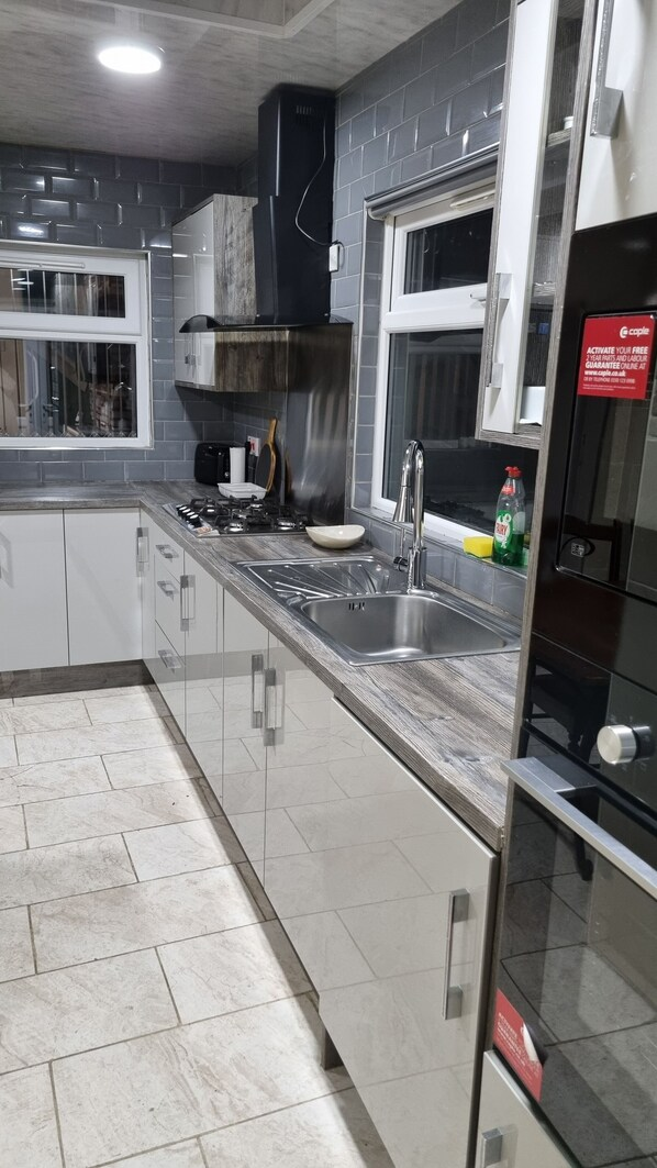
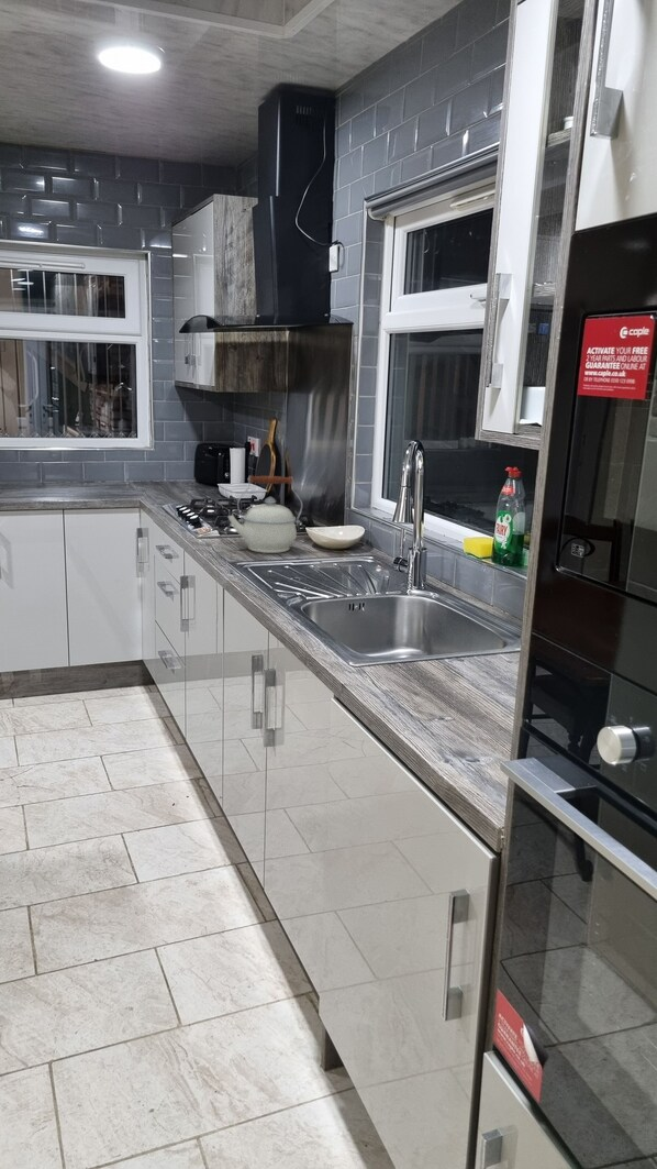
+ kettle [227,474,303,554]
